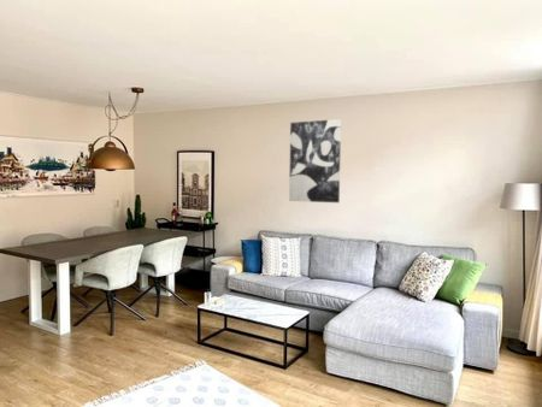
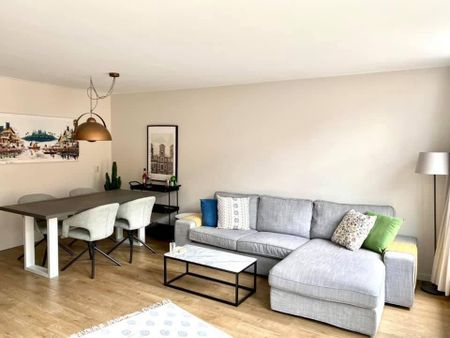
- wall art [288,118,342,204]
